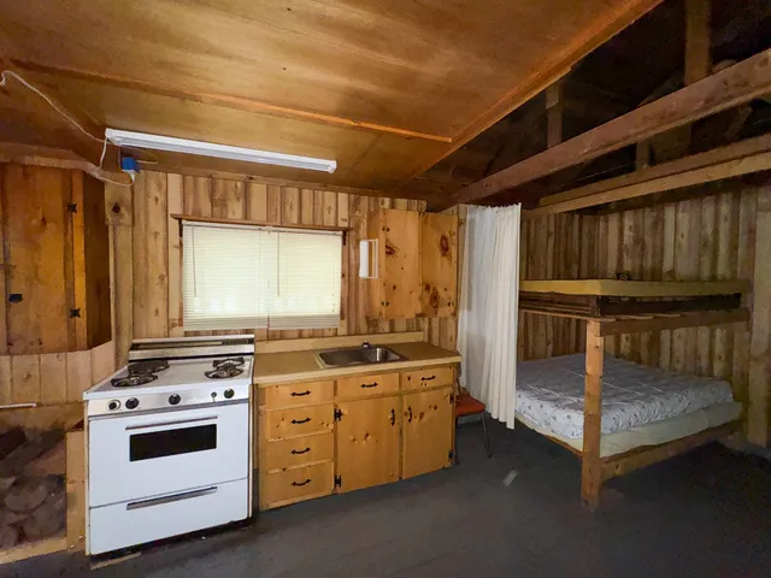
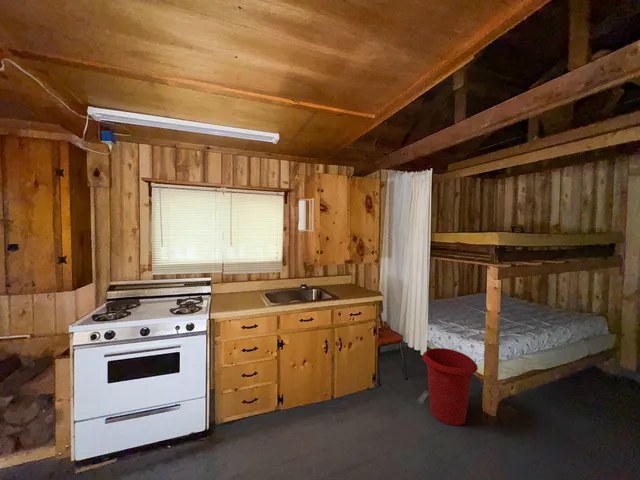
+ waste bin [421,347,479,426]
